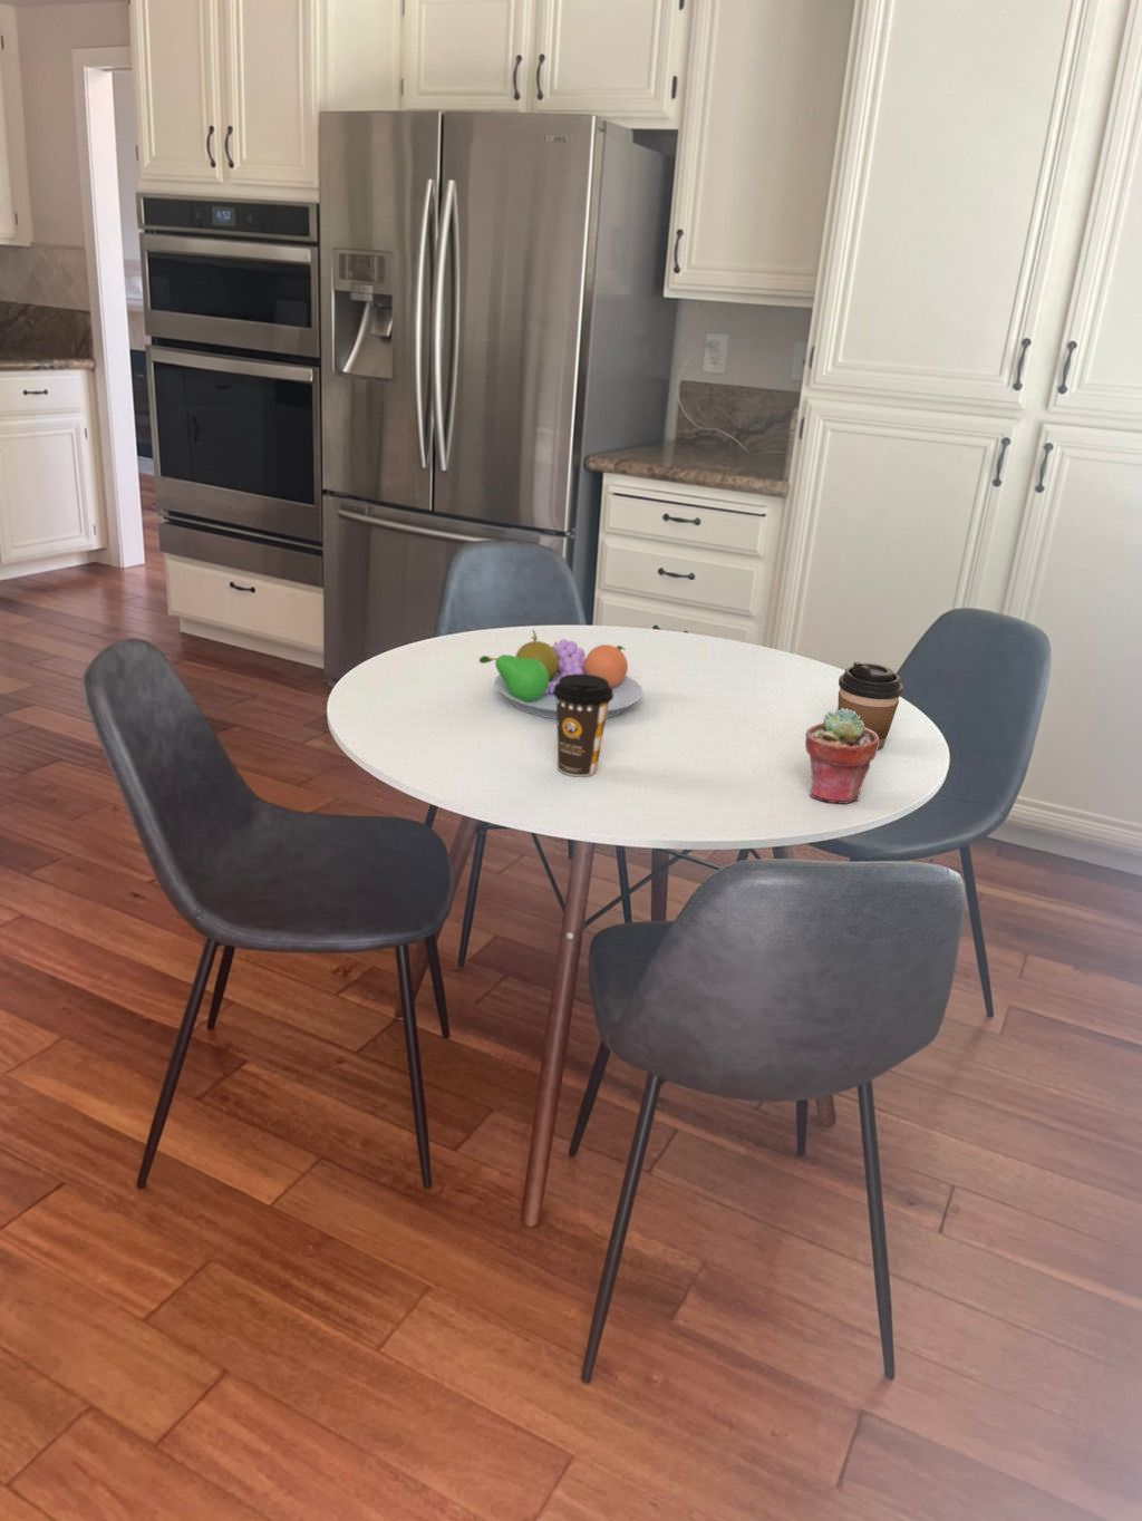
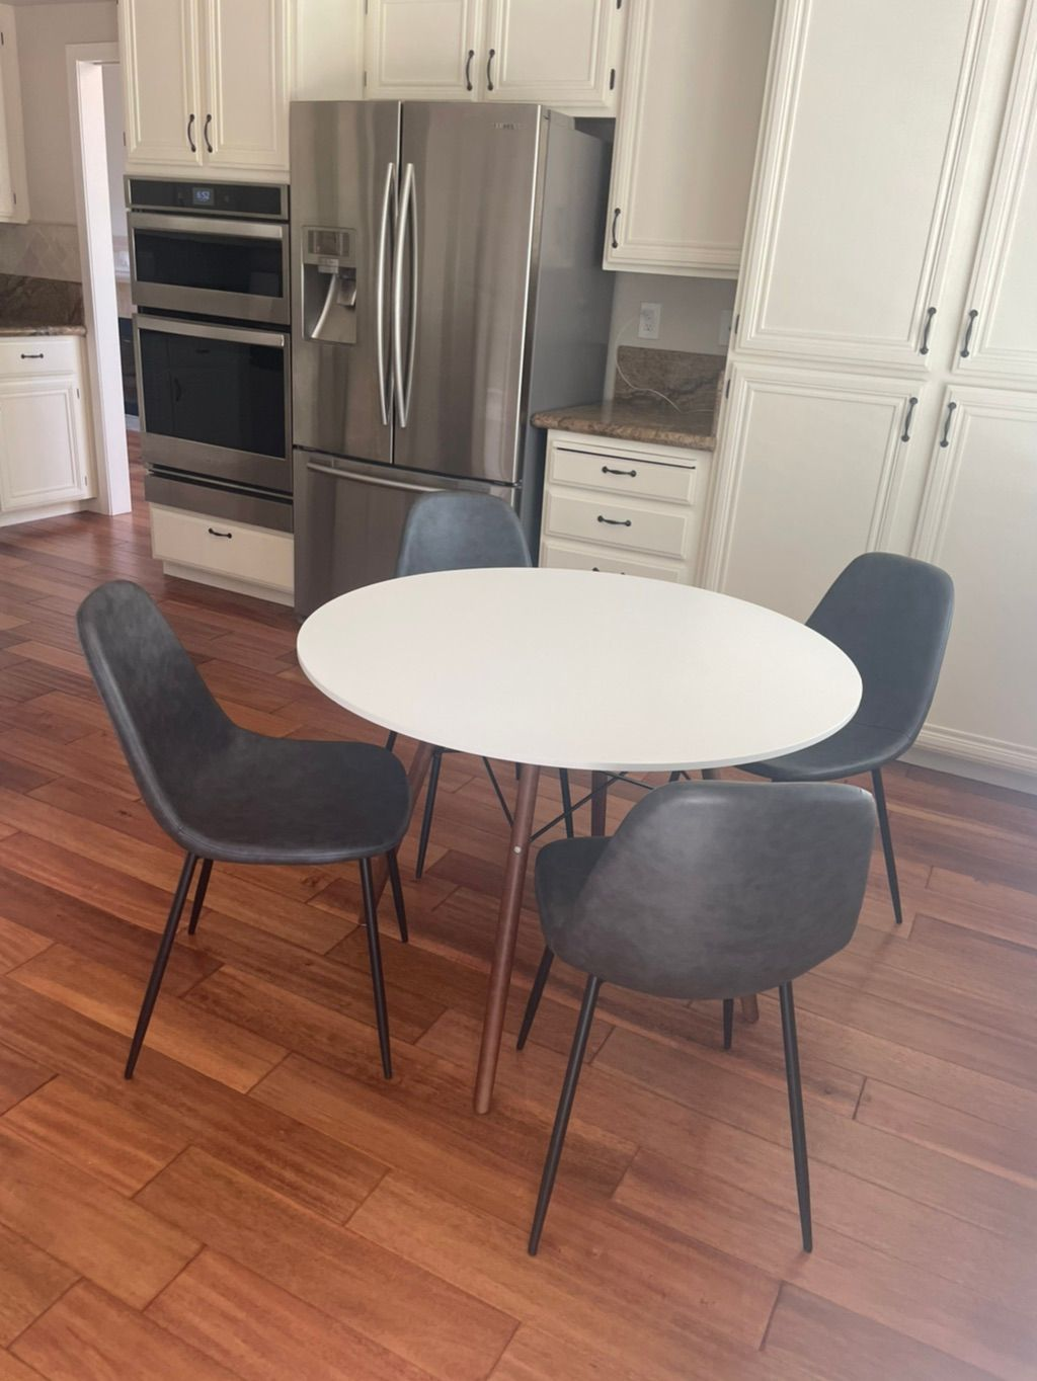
- coffee cup [836,661,904,751]
- potted succulent [804,707,879,805]
- fruit bowl [479,629,643,721]
- coffee cup [553,673,613,777]
